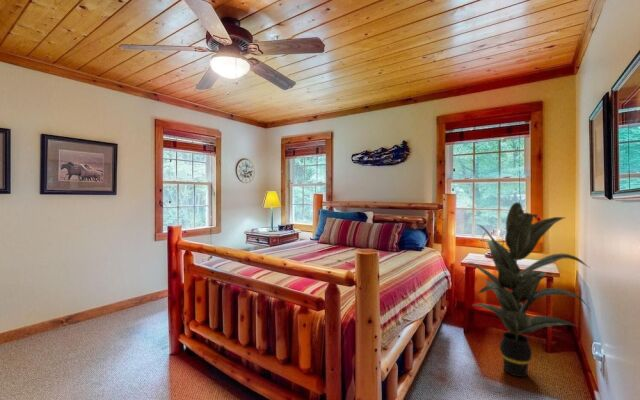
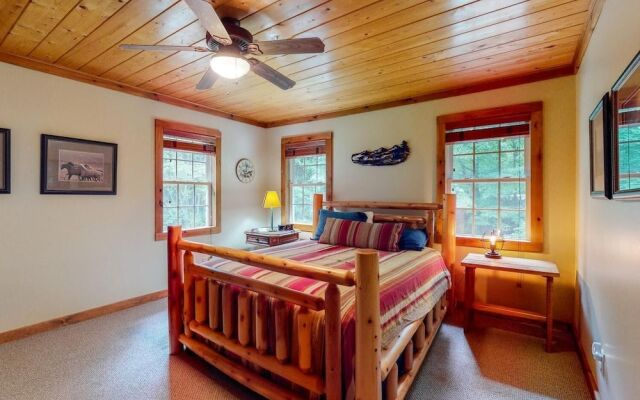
- indoor plant [465,201,591,378]
